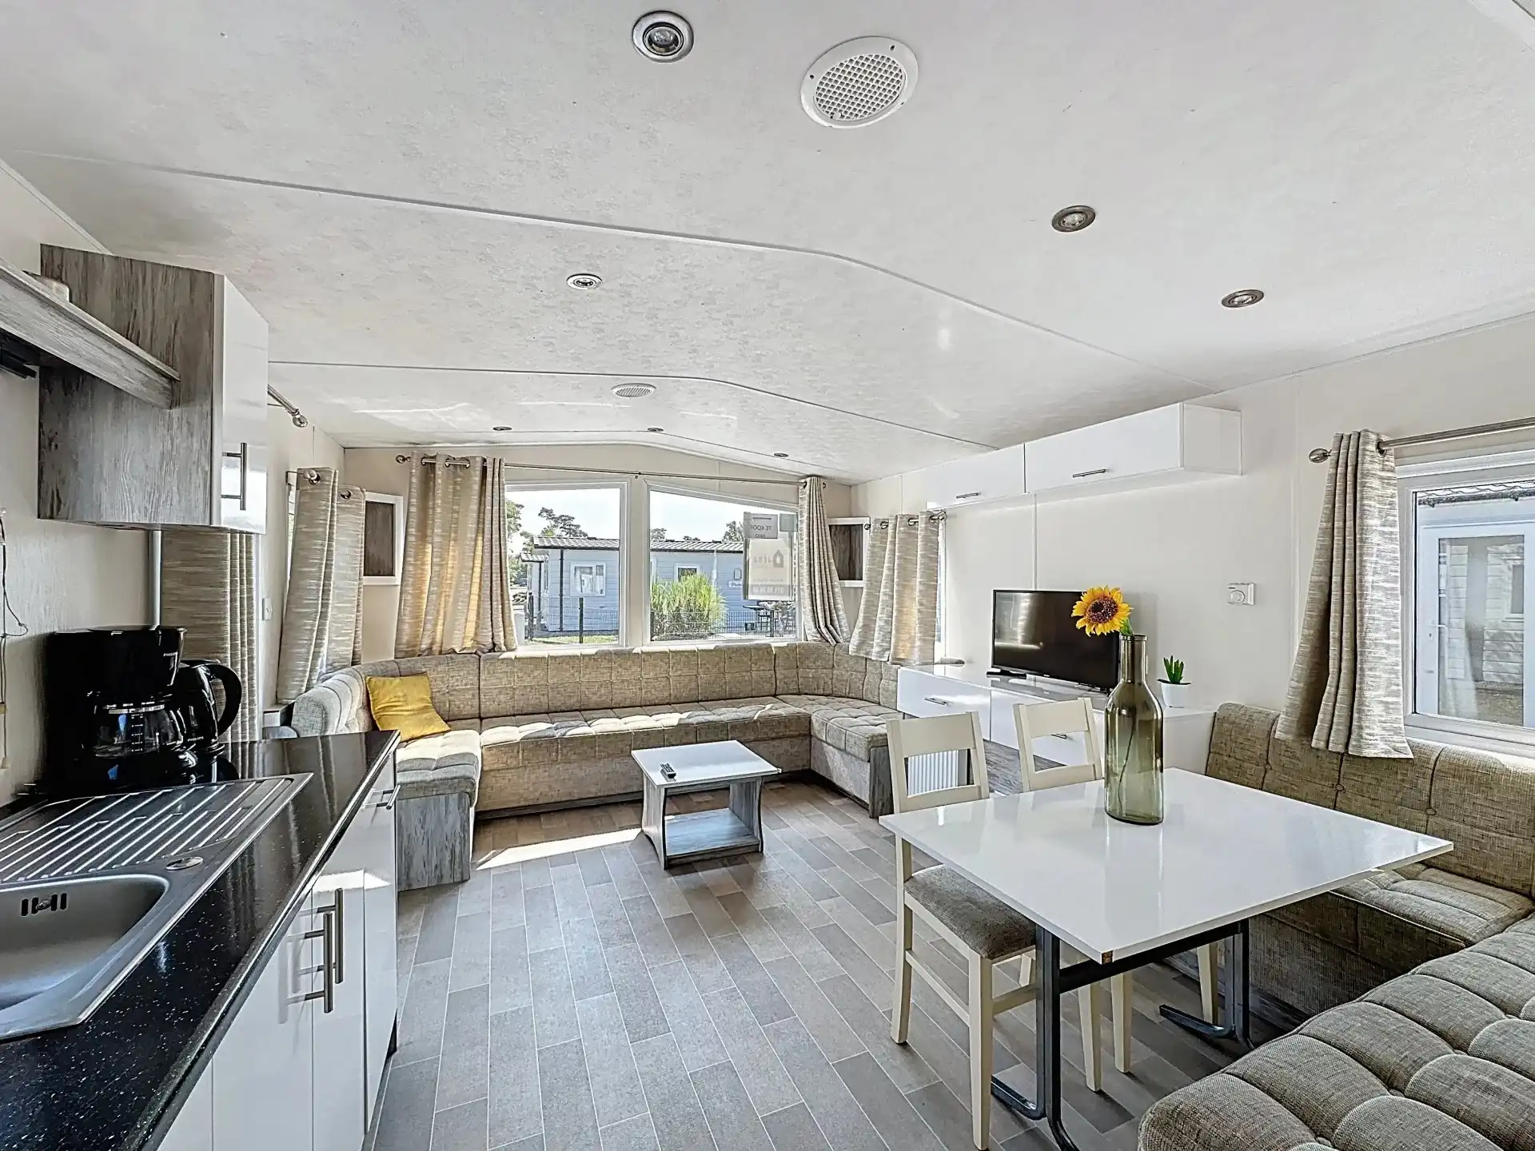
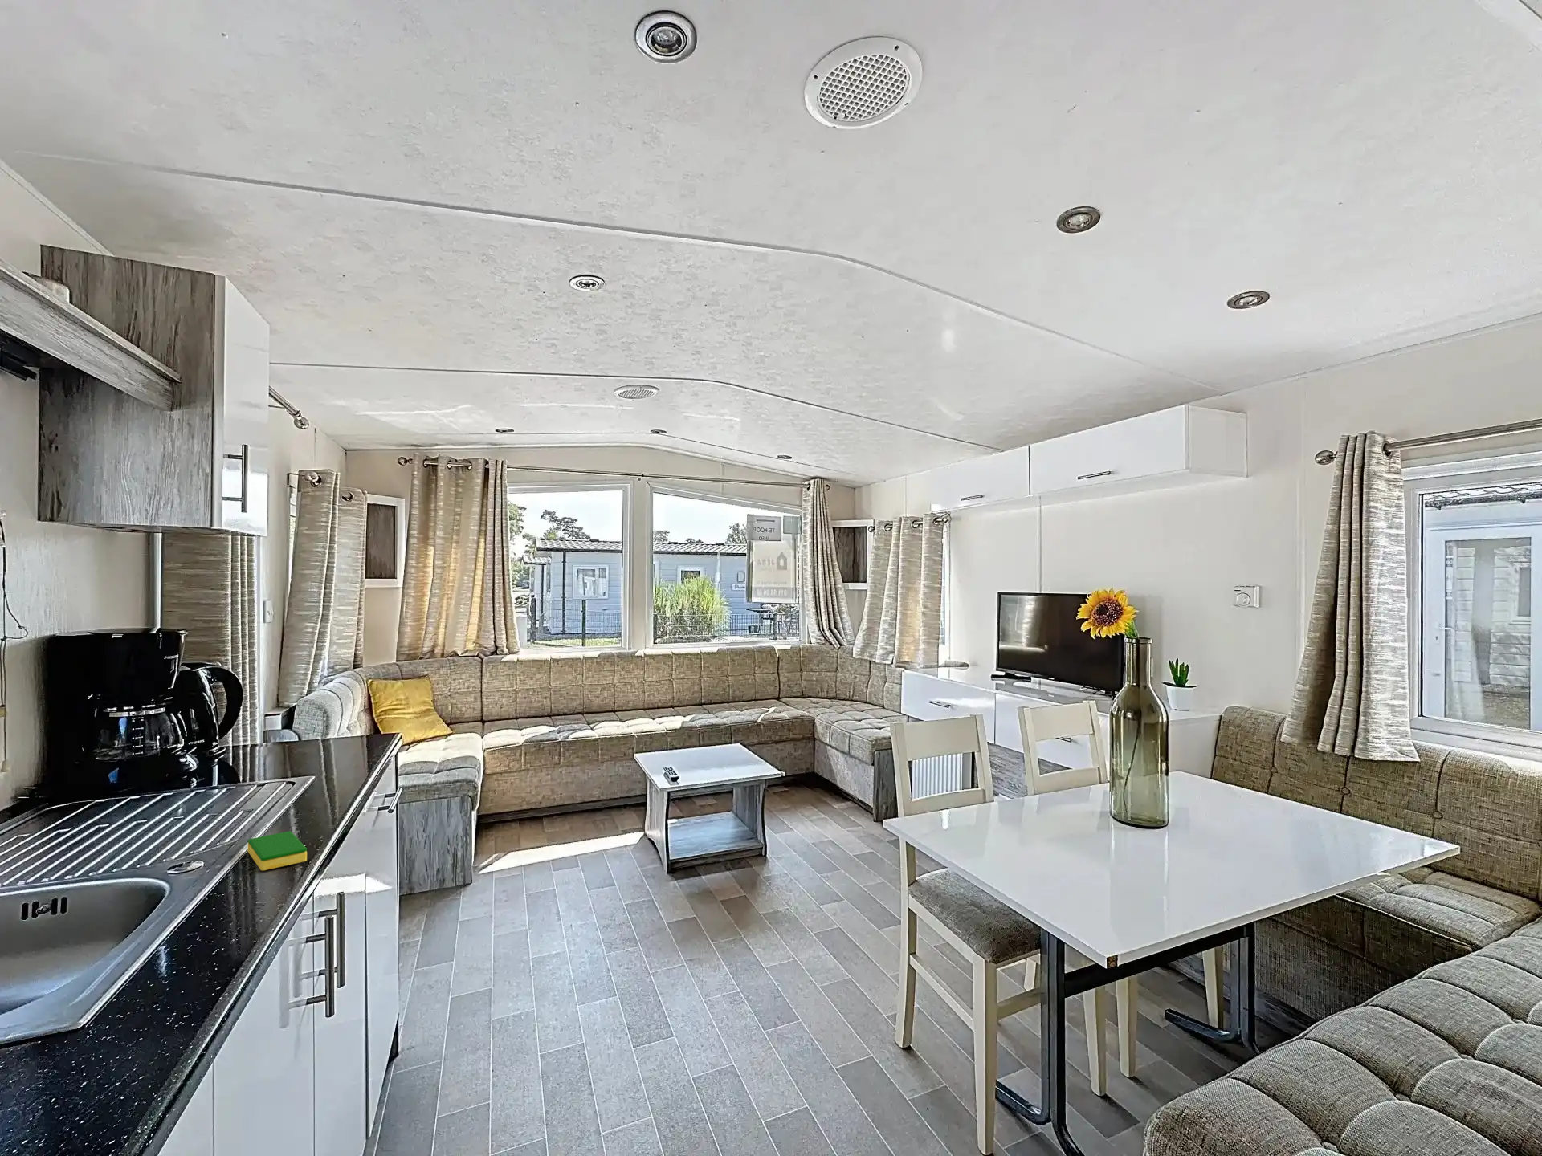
+ dish sponge [246,831,307,871]
